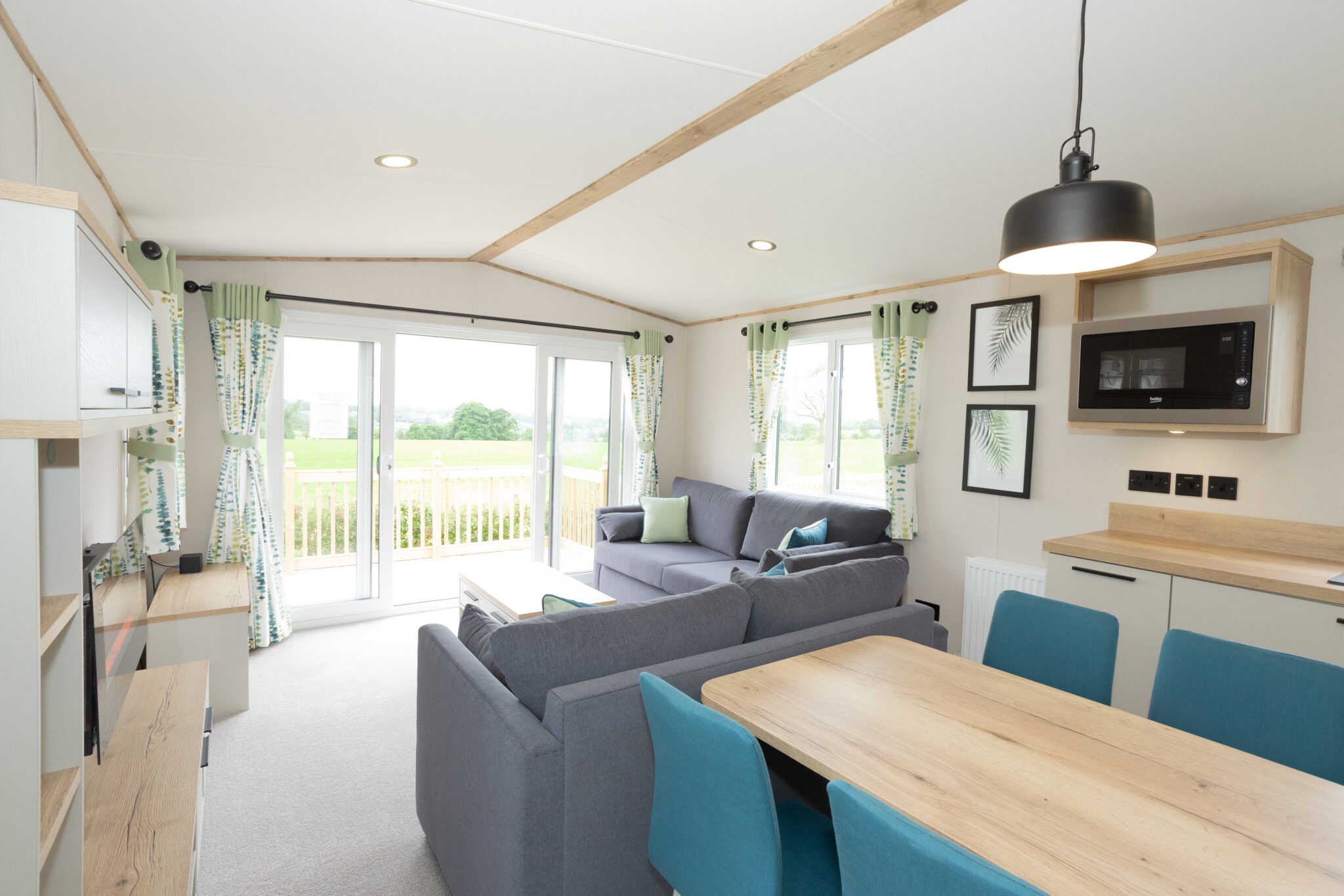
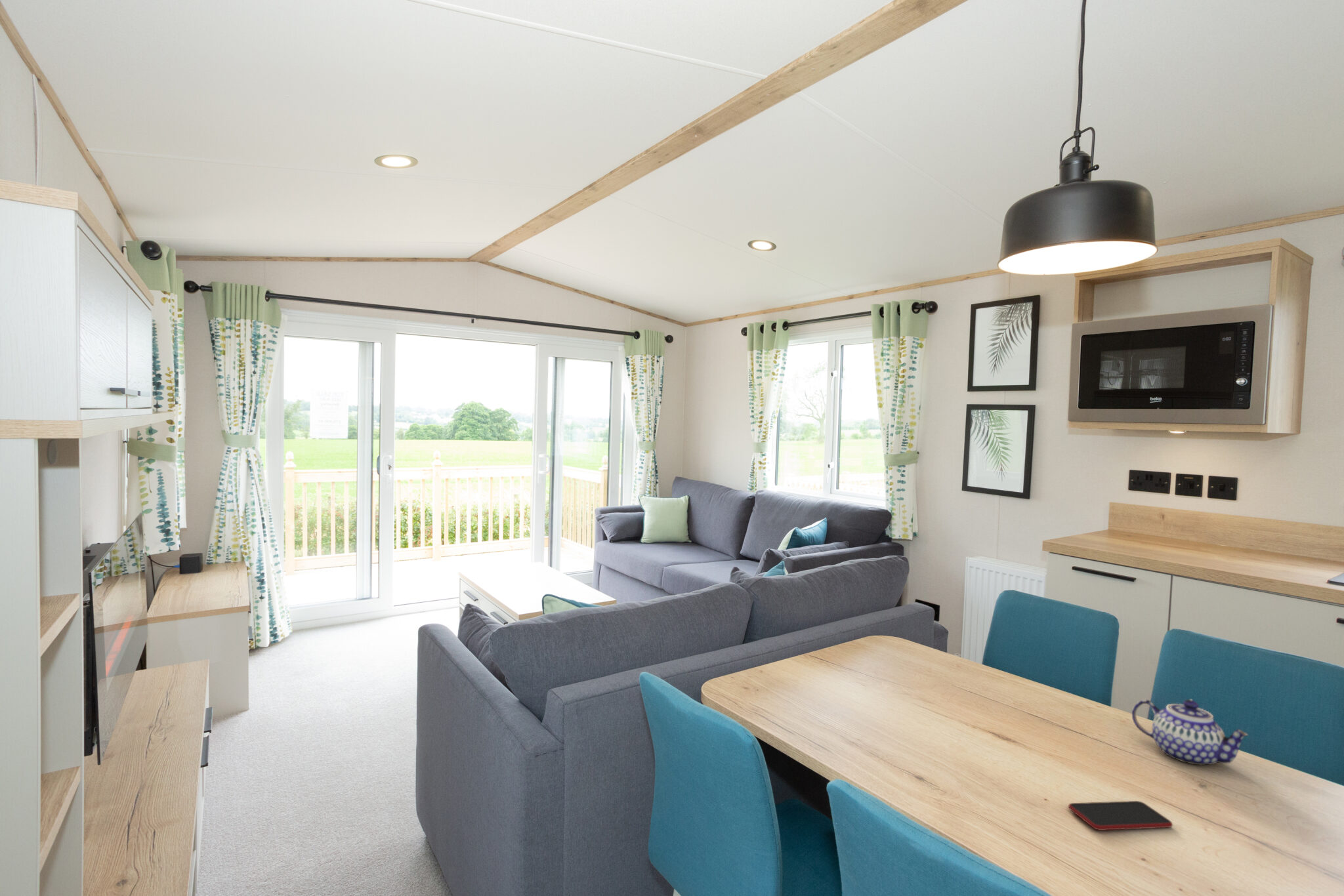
+ teapot [1131,699,1249,765]
+ smartphone [1068,800,1173,831]
